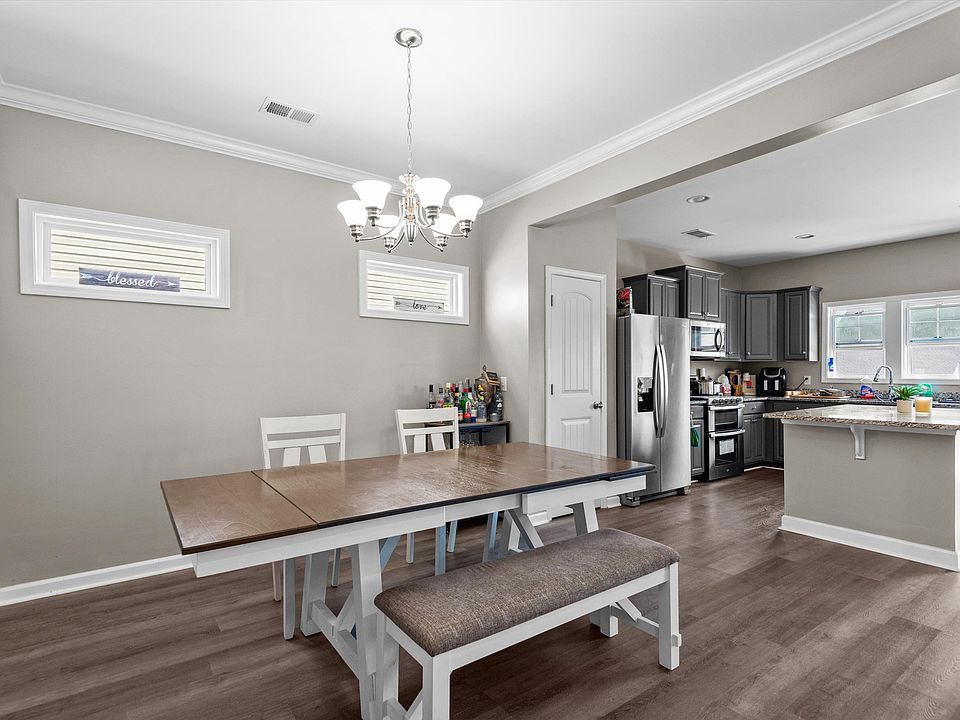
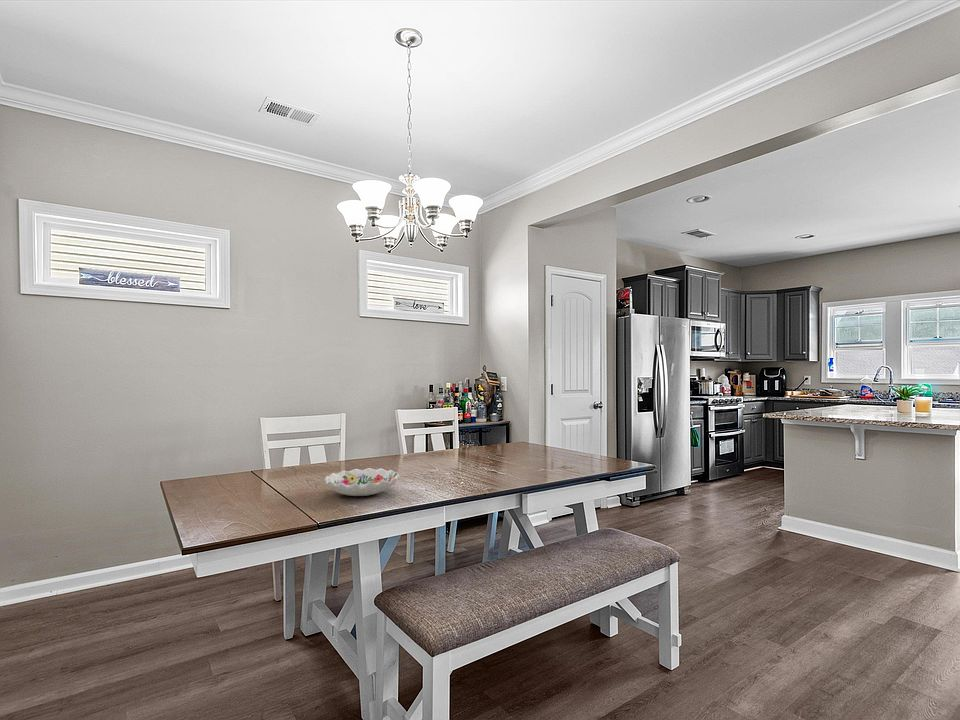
+ decorative bowl [323,467,400,497]
